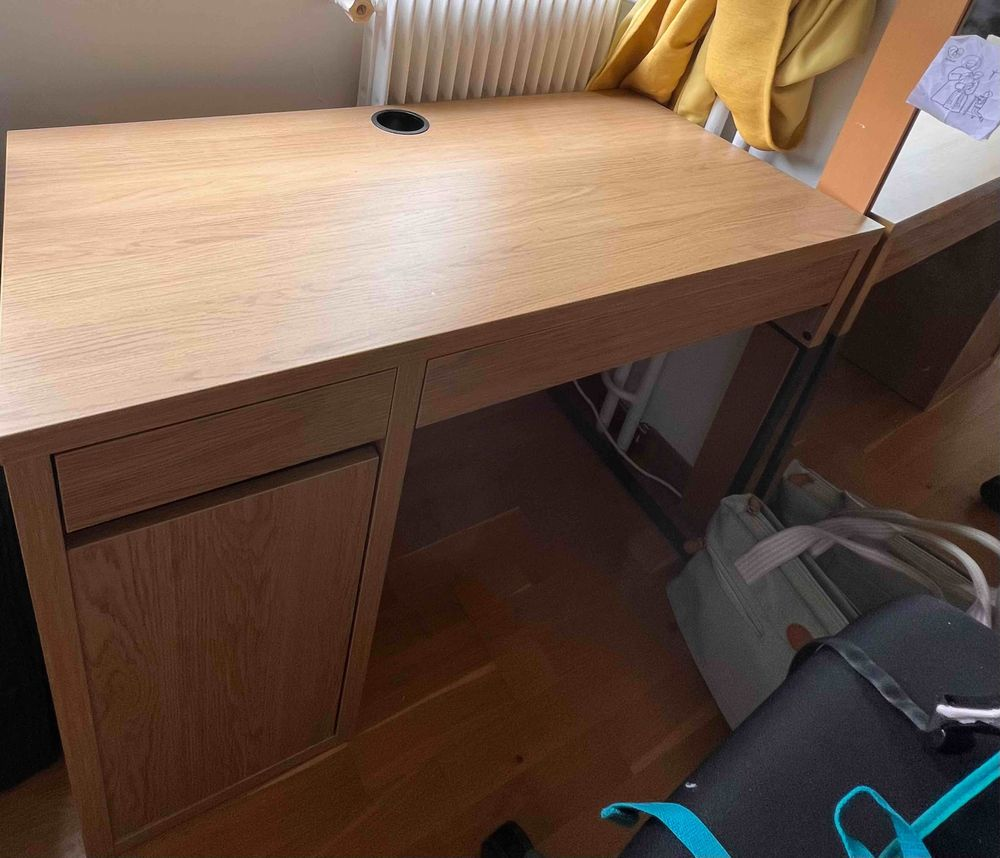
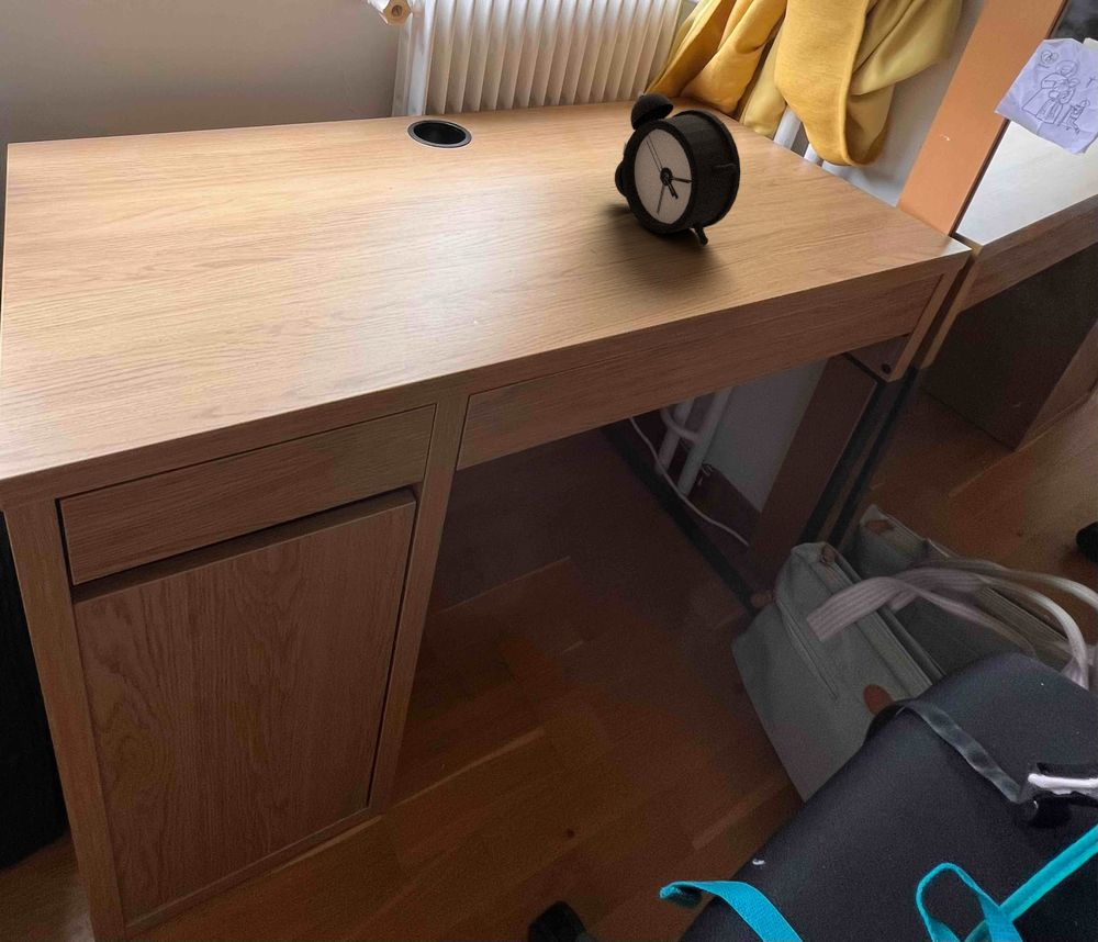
+ alarm clock [614,91,742,246]
